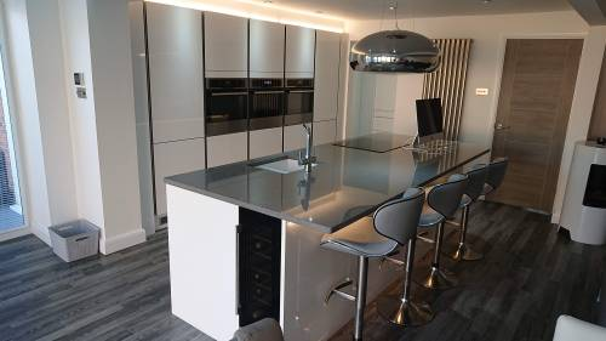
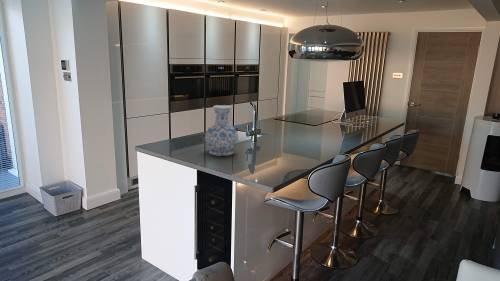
+ vase [204,104,239,157]
